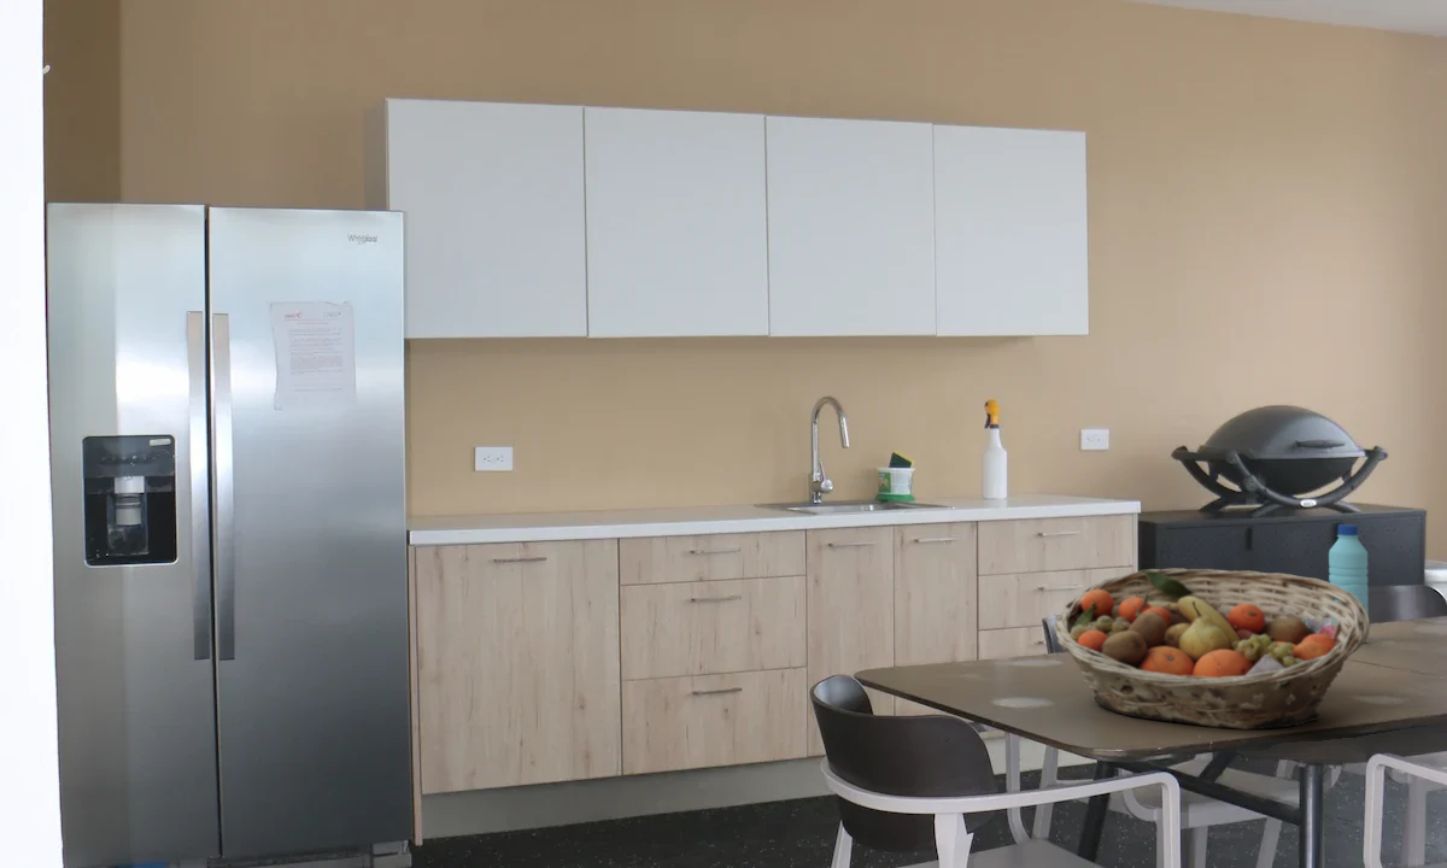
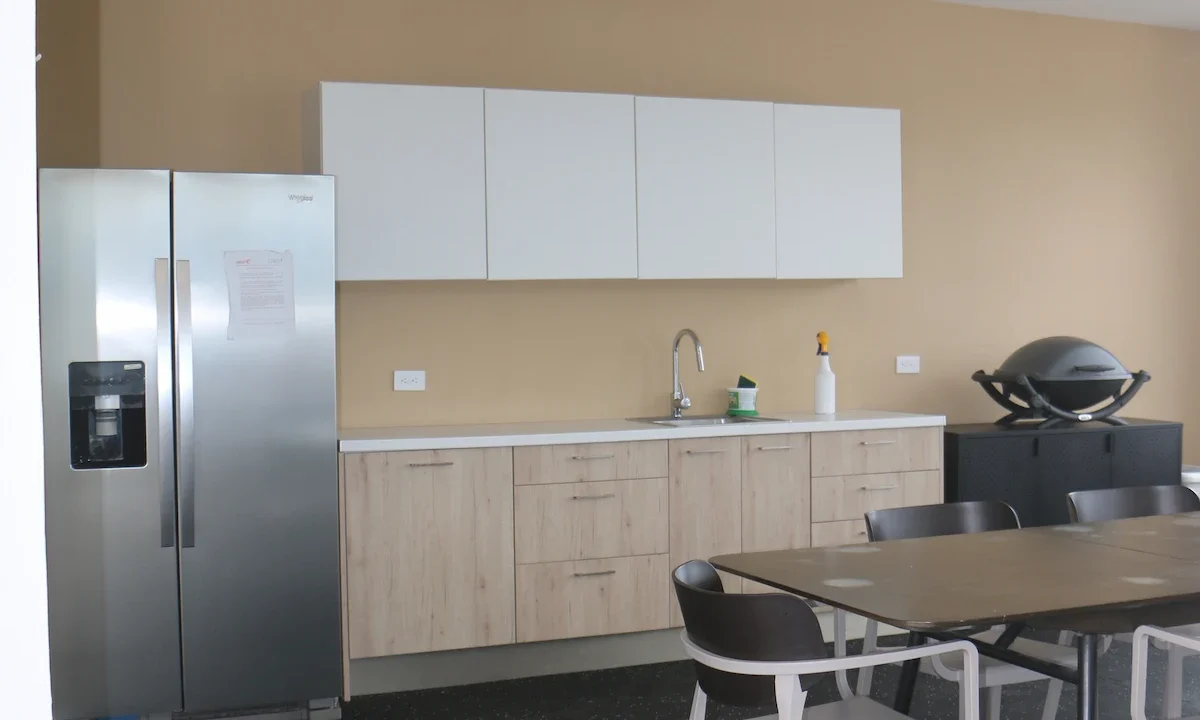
- water bottle [1328,523,1369,614]
- fruit basket [1053,568,1371,731]
